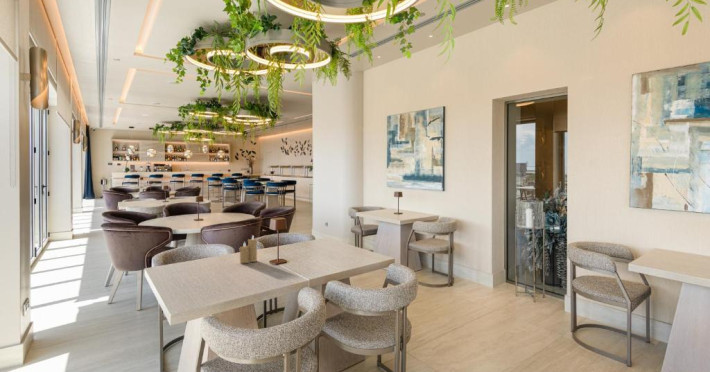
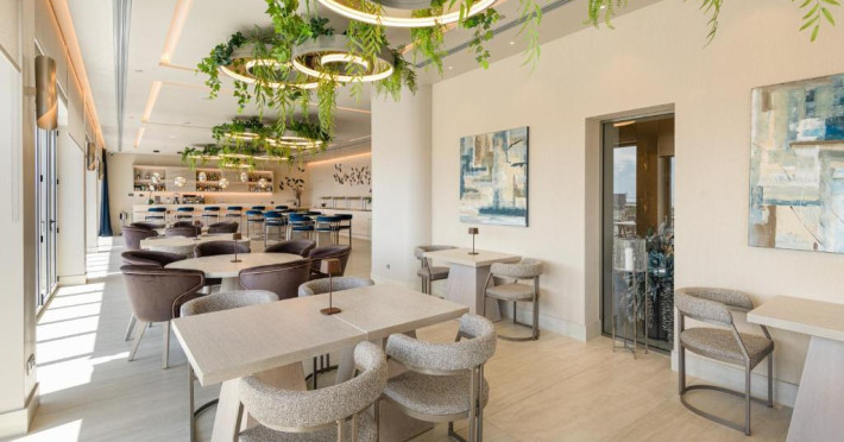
- candle [239,235,258,264]
